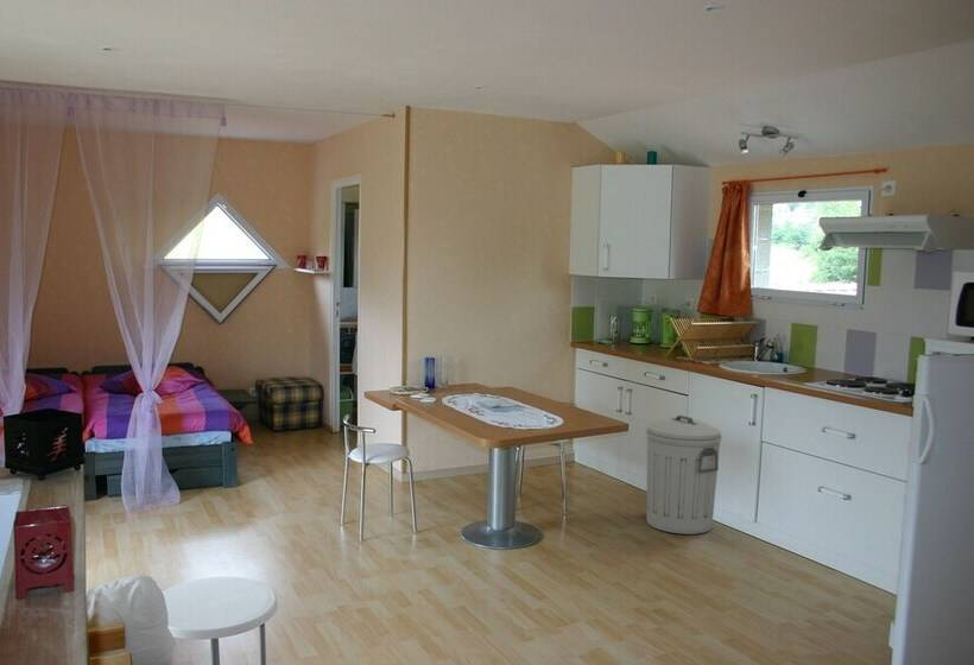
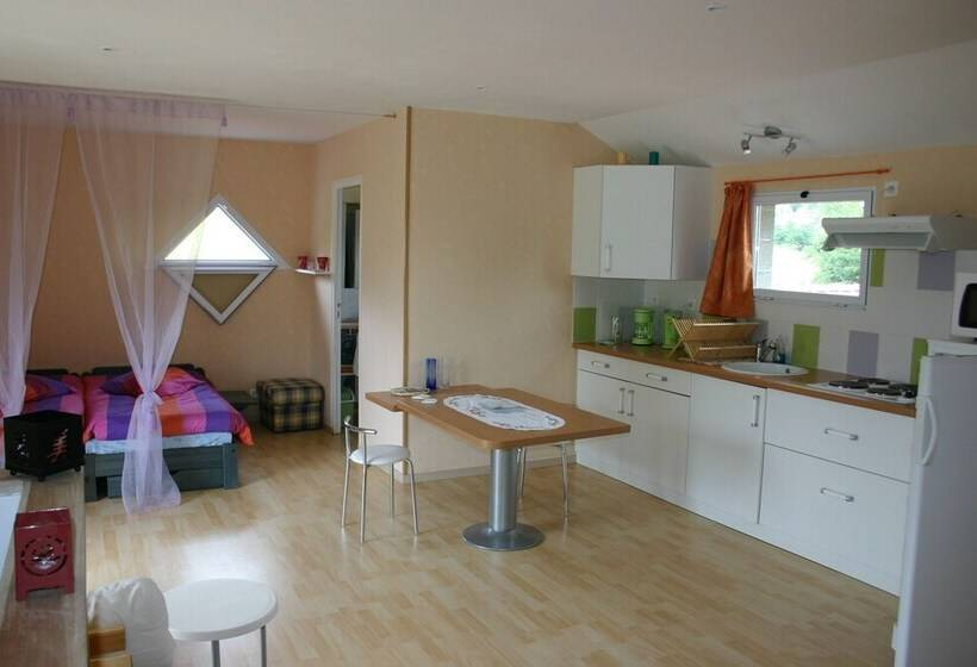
- trash can [645,414,723,536]
